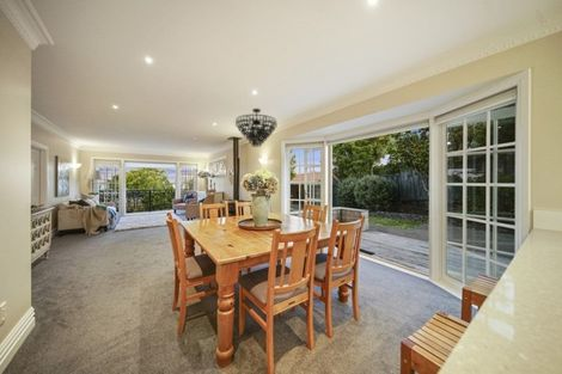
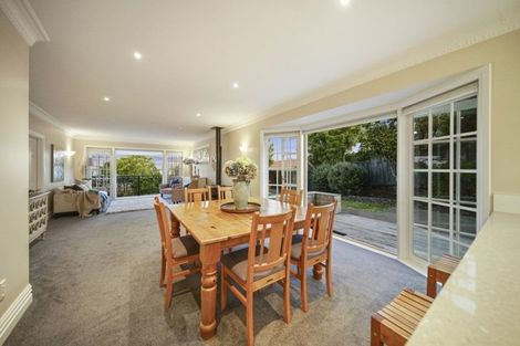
- chandelier [234,108,279,148]
